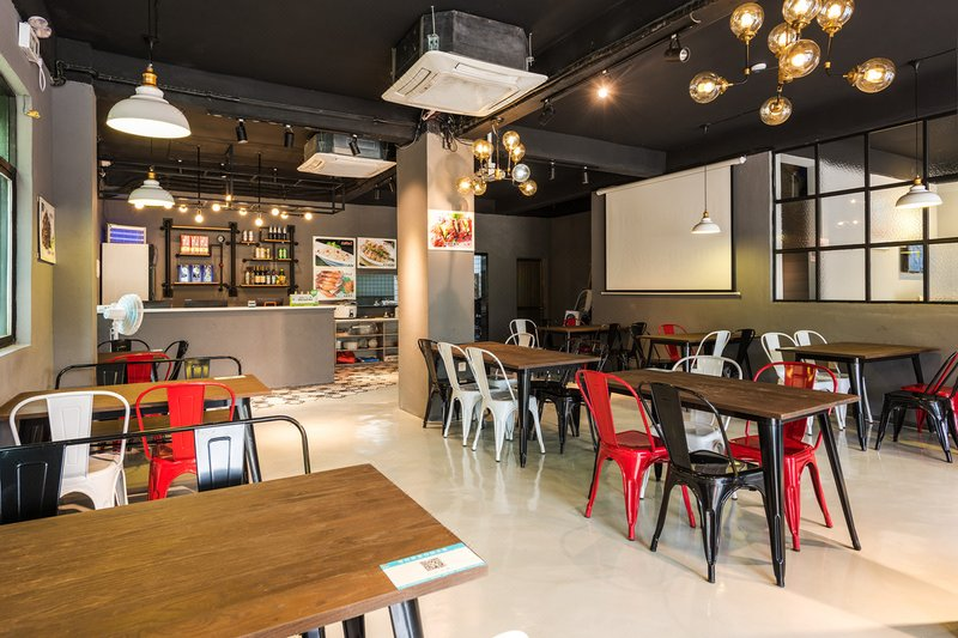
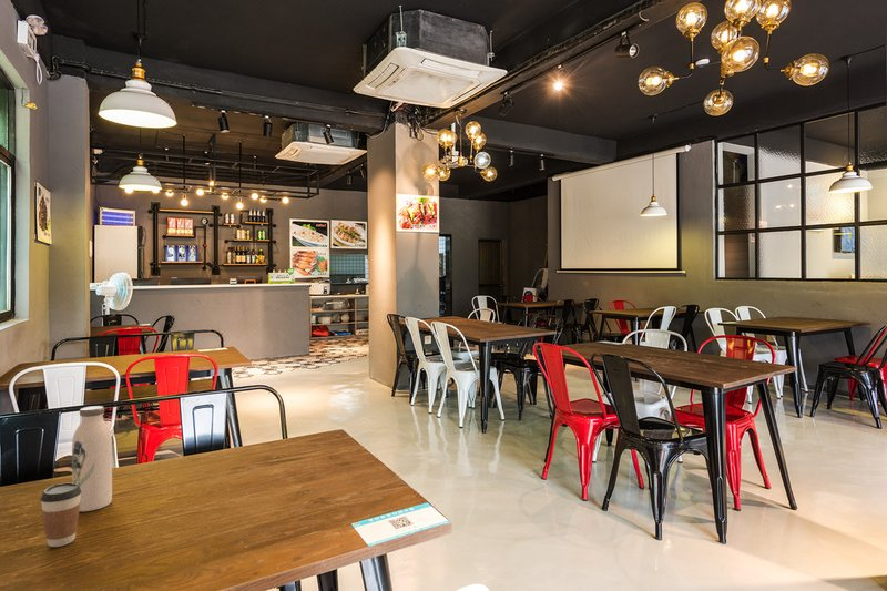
+ coffee cup [39,481,82,548]
+ water bottle [71,405,113,512]
